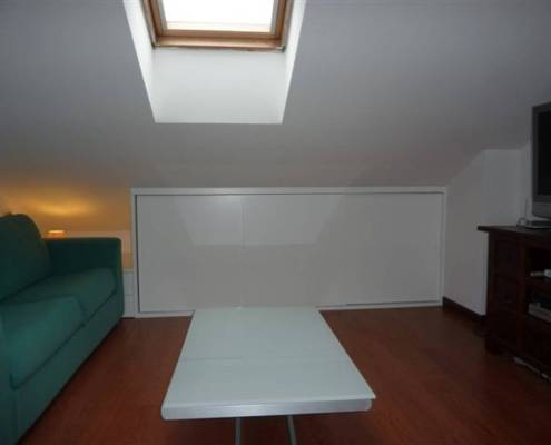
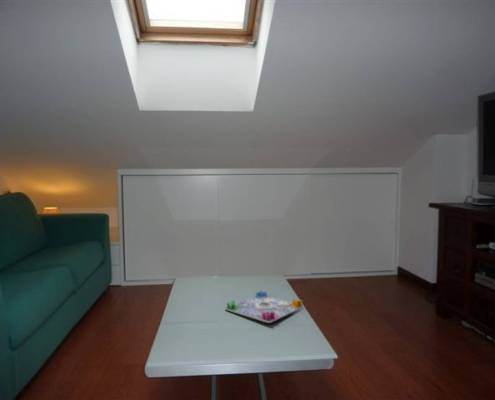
+ board game [224,289,304,324]
